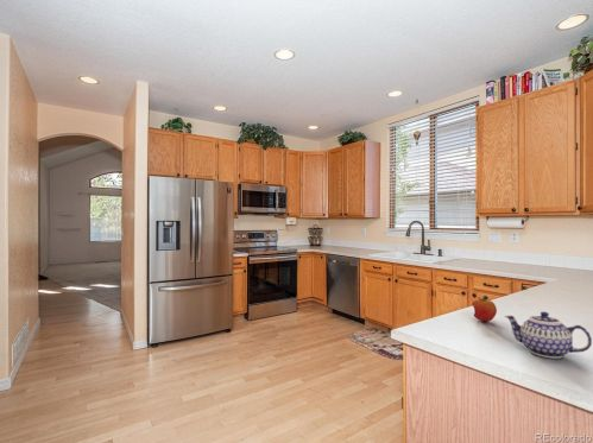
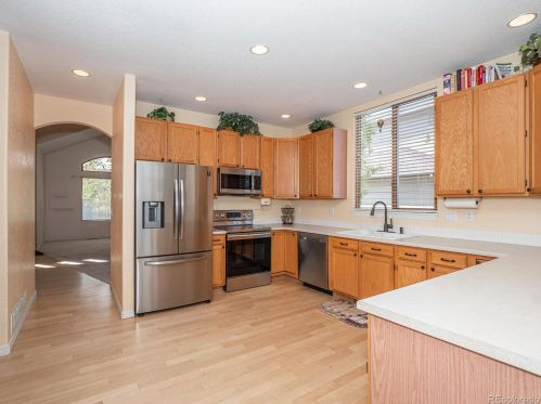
- teapot [504,311,593,360]
- fruit [471,295,498,323]
